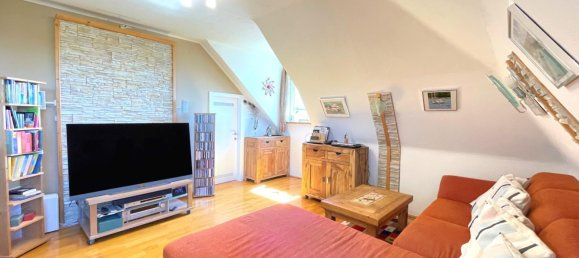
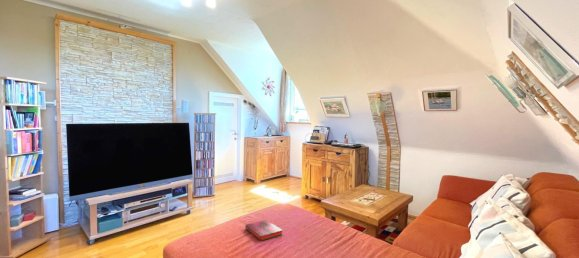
+ hardback book [244,219,283,242]
